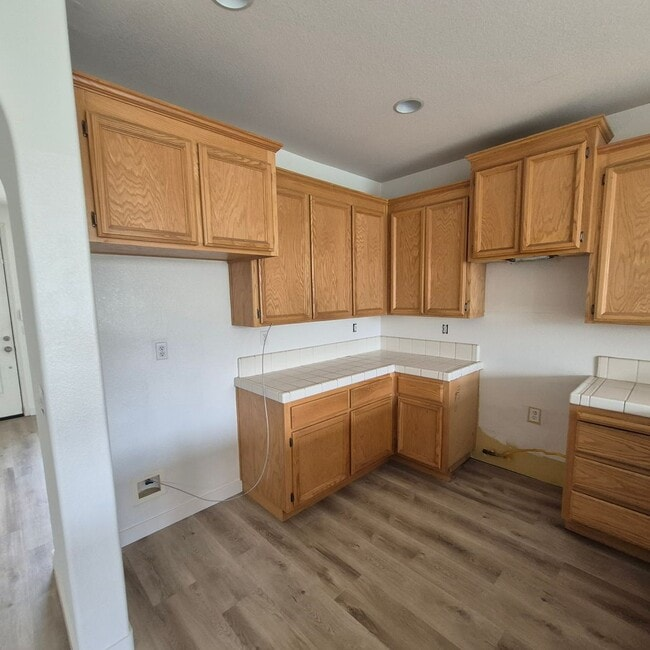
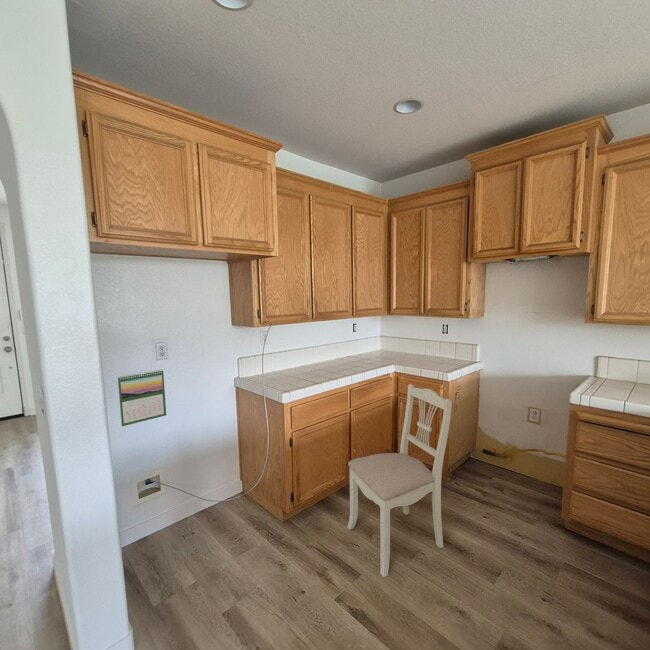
+ calendar [117,369,167,427]
+ dining chair [346,383,453,578]
